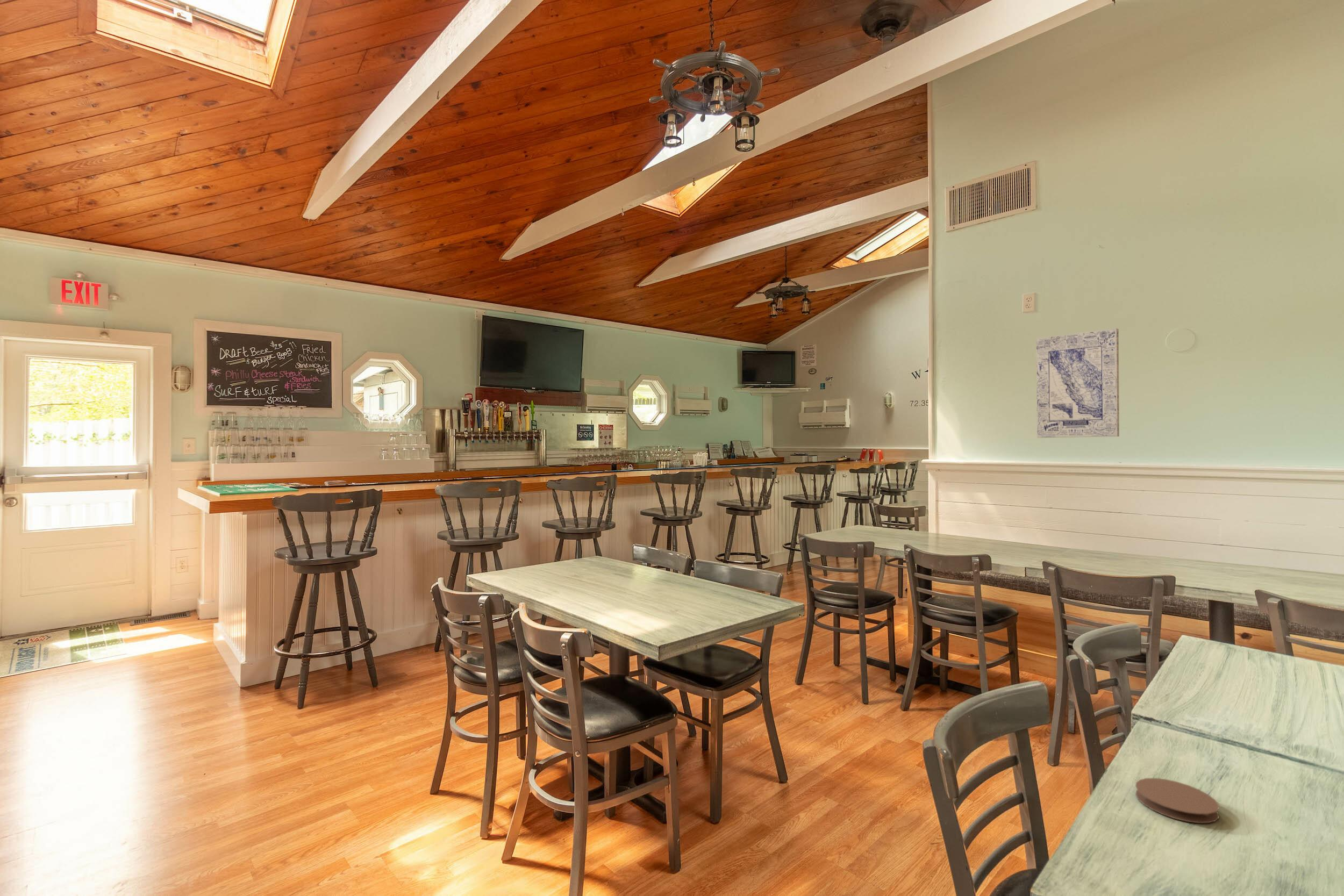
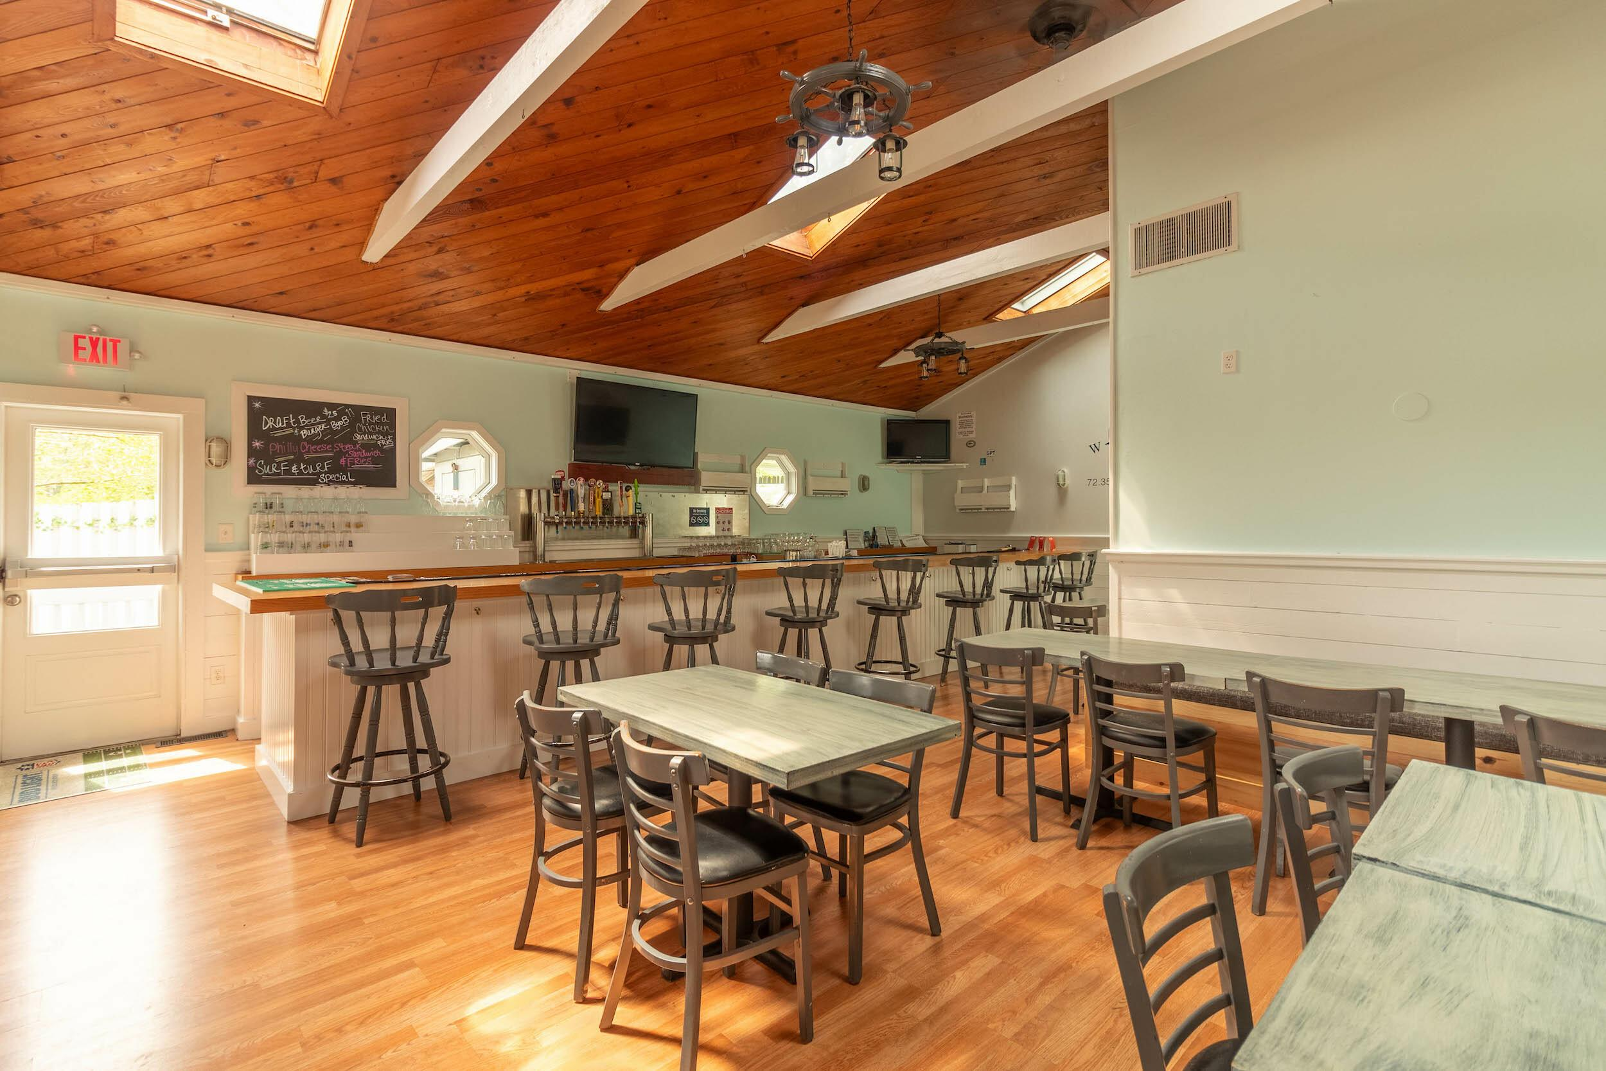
- wall art [1036,328,1120,438]
- coaster [1135,778,1219,824]
